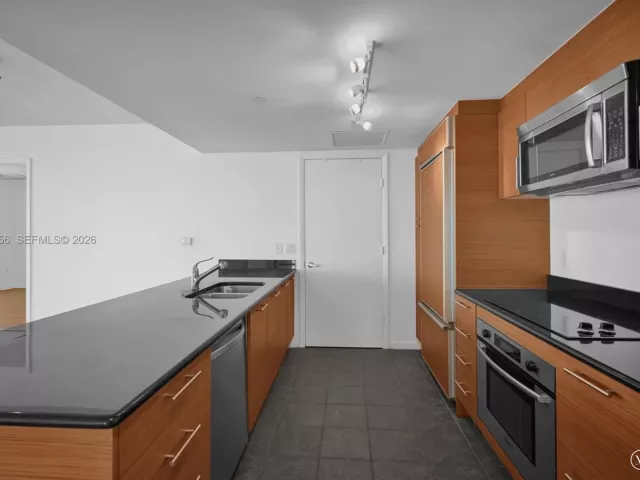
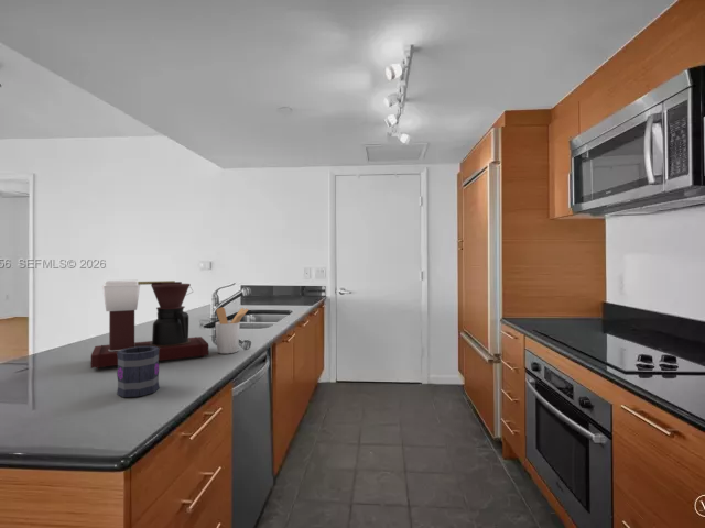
+ utensil holder [215,306,250,354]
+ coffee maker [90,279,209,371]
+ mug [116,346,161,398]
